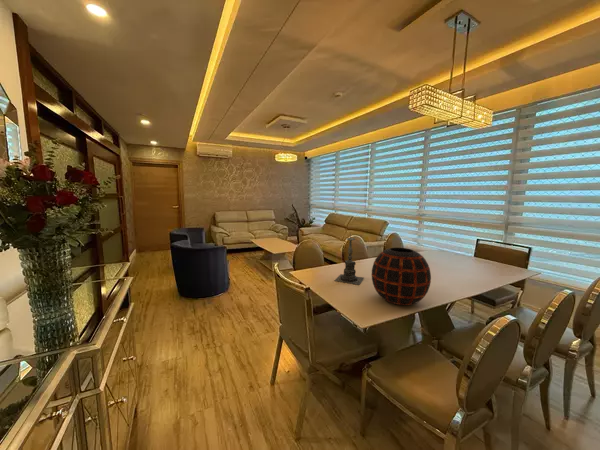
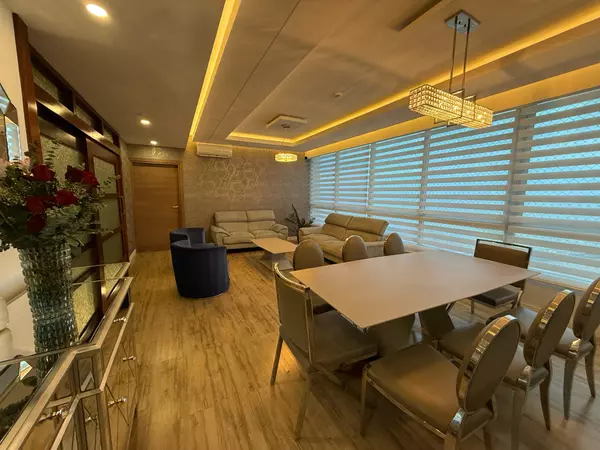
- decorative vase [371,247,432,306]
- candle holder [334,233,365,286]
